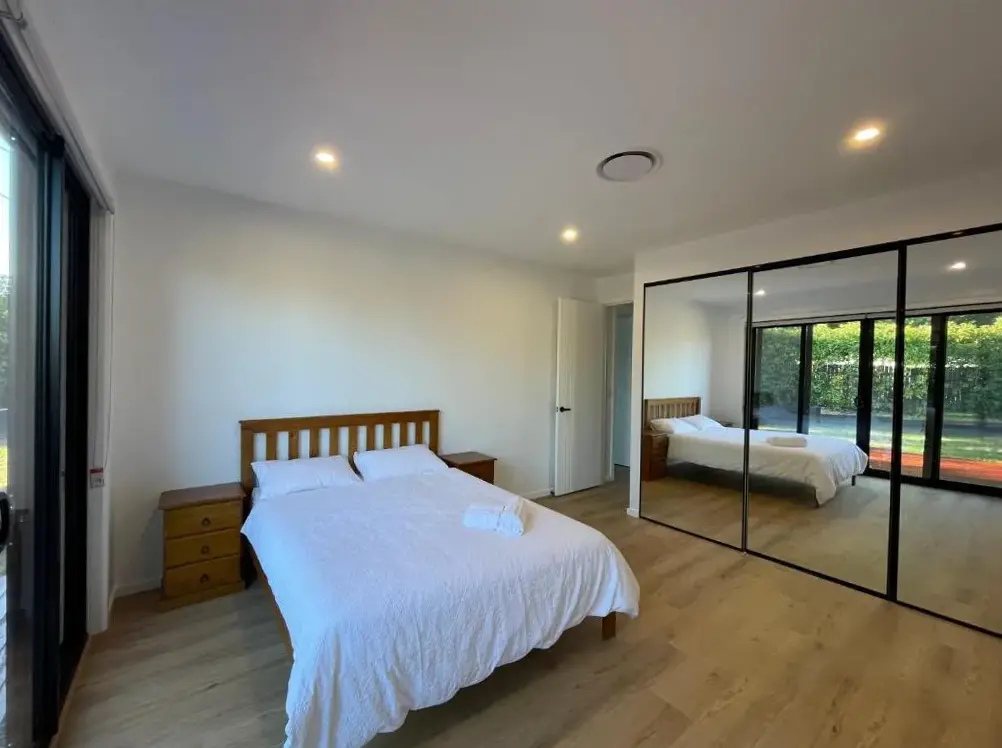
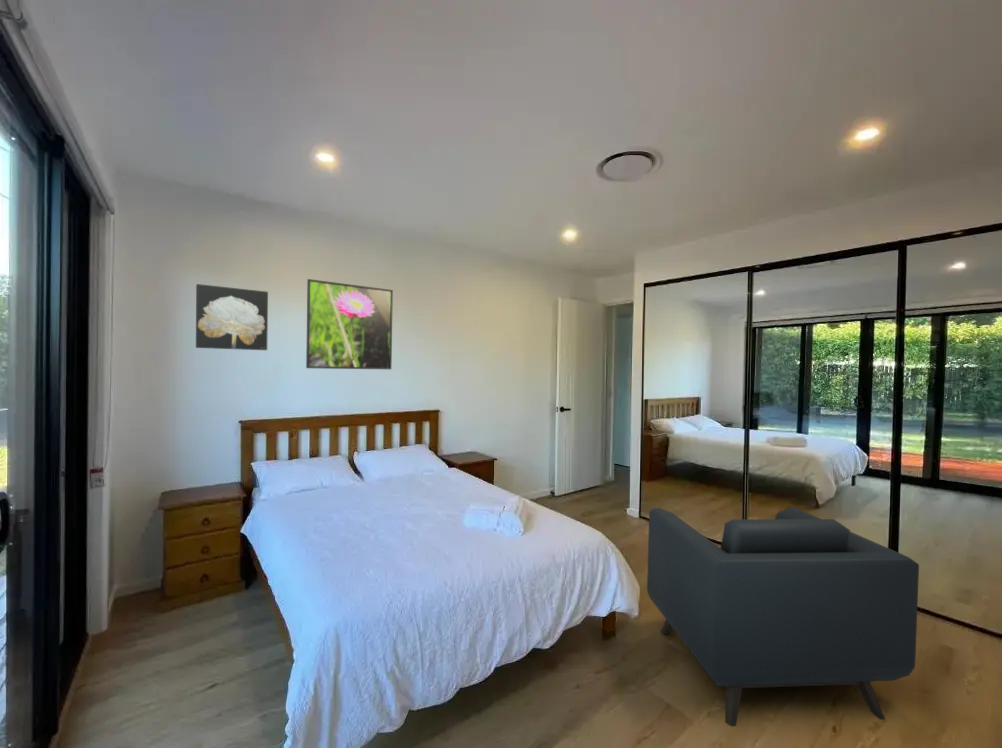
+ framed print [305,278,394,370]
+ wall art [195,283,269,351]
+ armchair [646,507,920,727]
